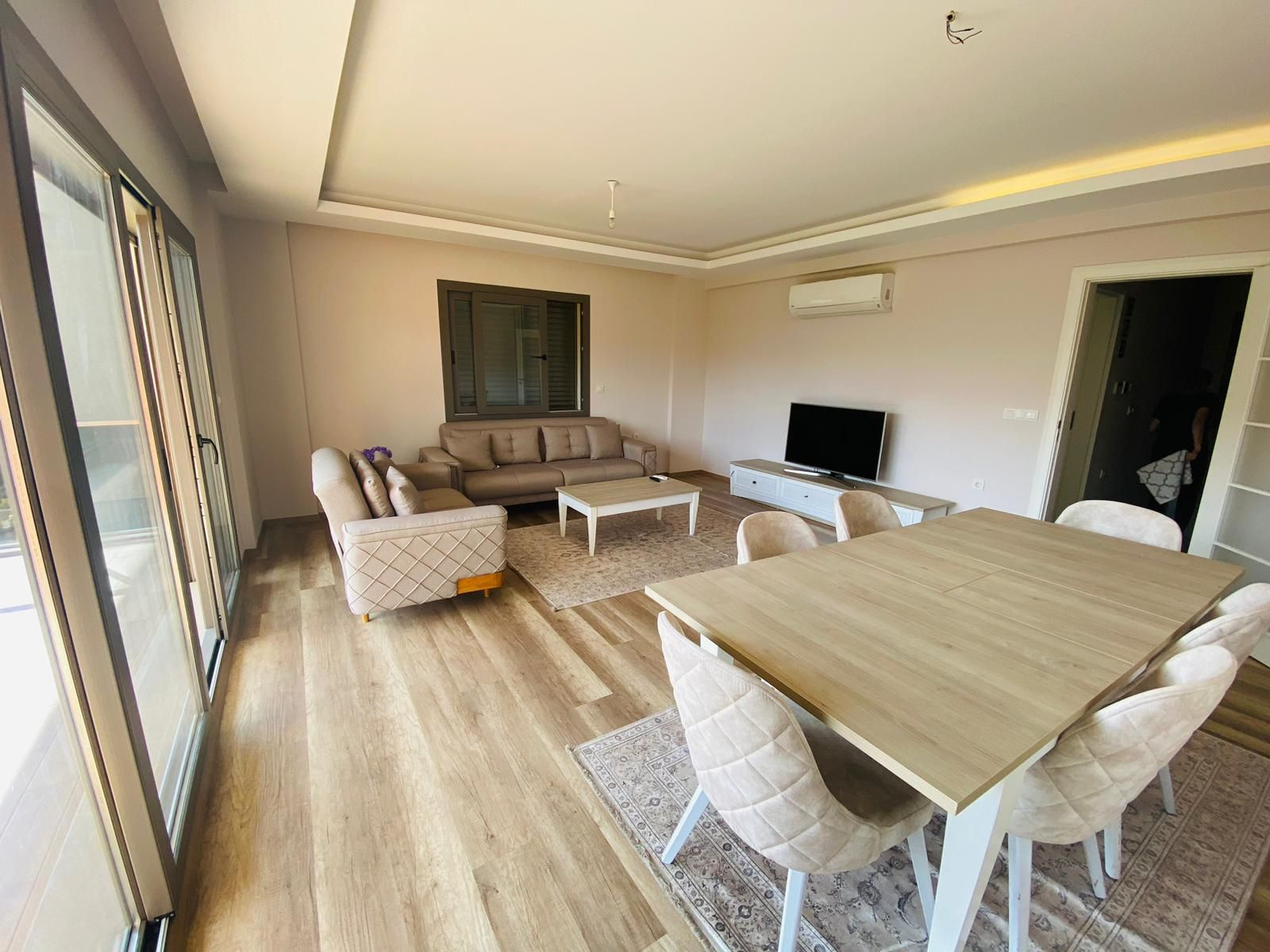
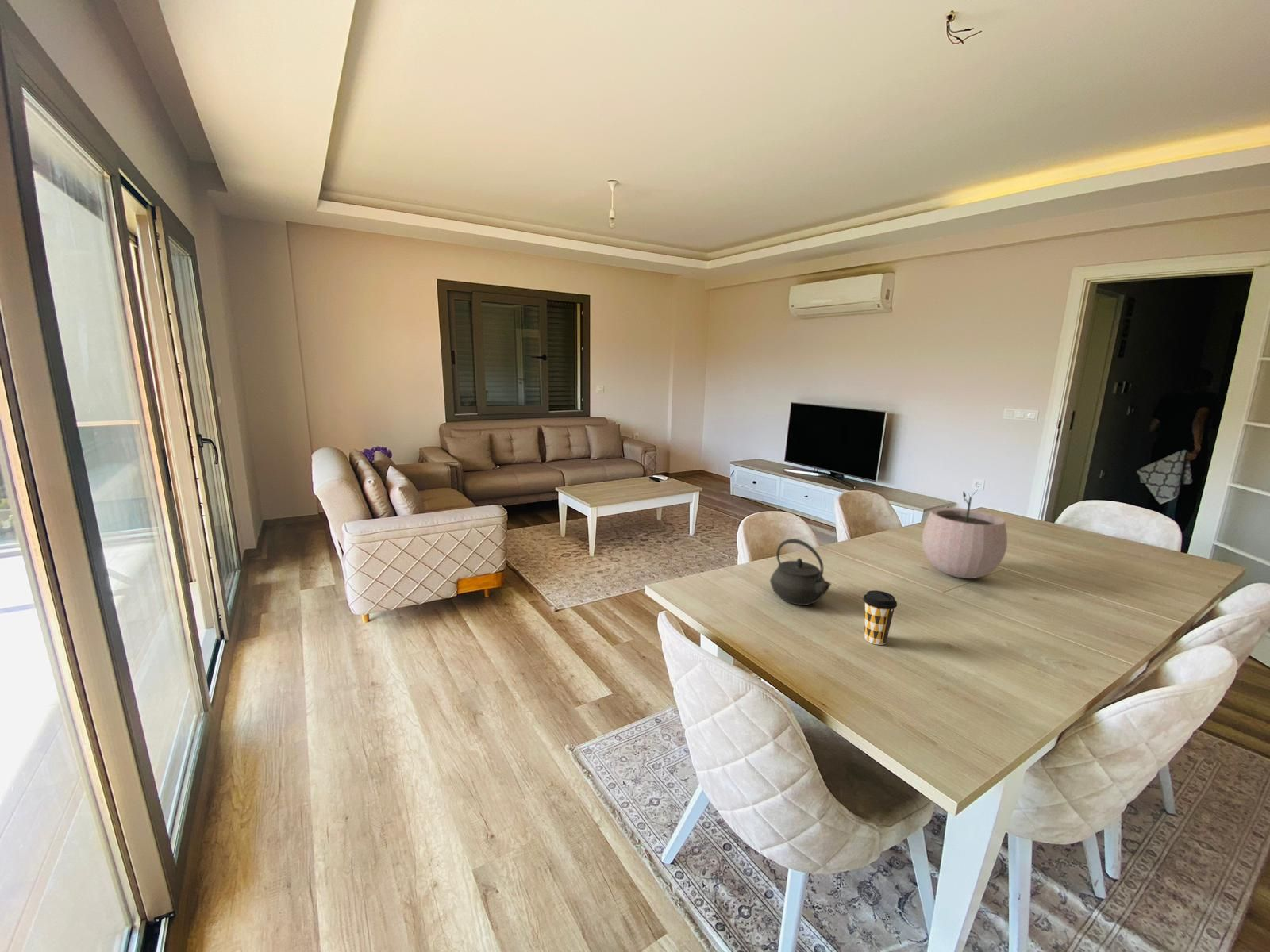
+ kettle [769,538,833,606]
+ coffee cup [862,589,898,646]
+ plant pot [922,489,1008,579]
